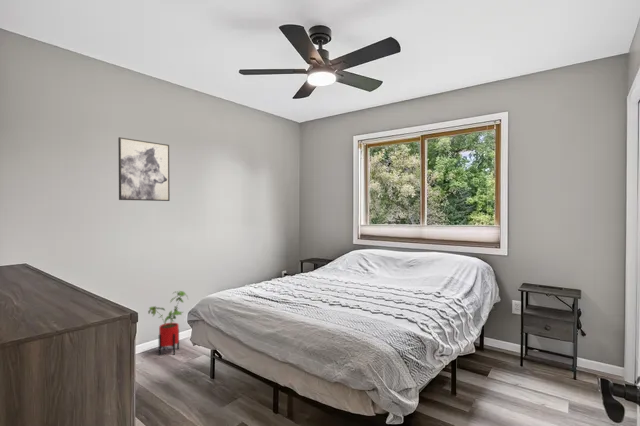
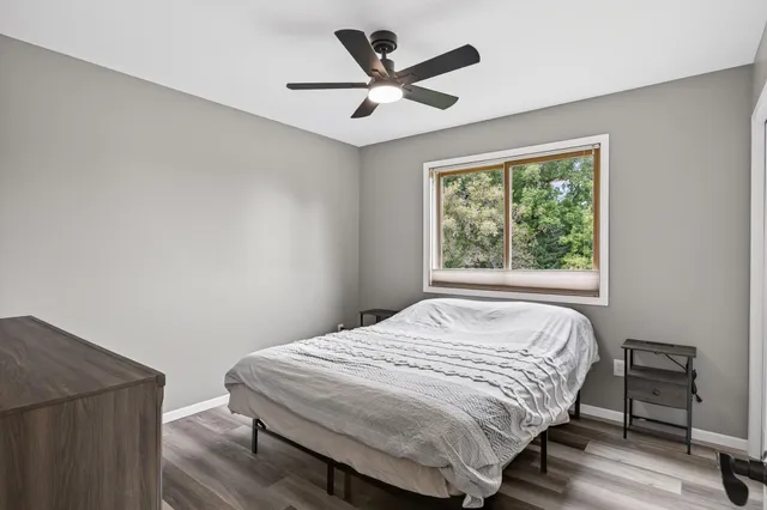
- house plant [147,290,189,356]
- wall art [117,136,171,202]
